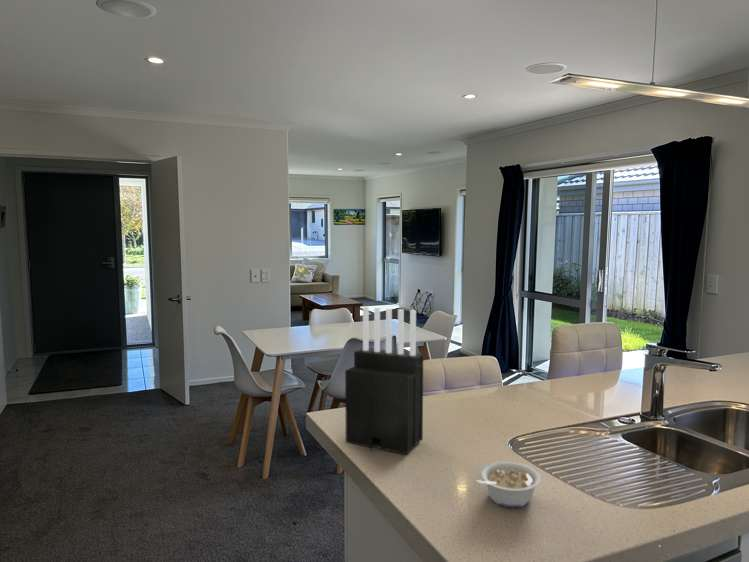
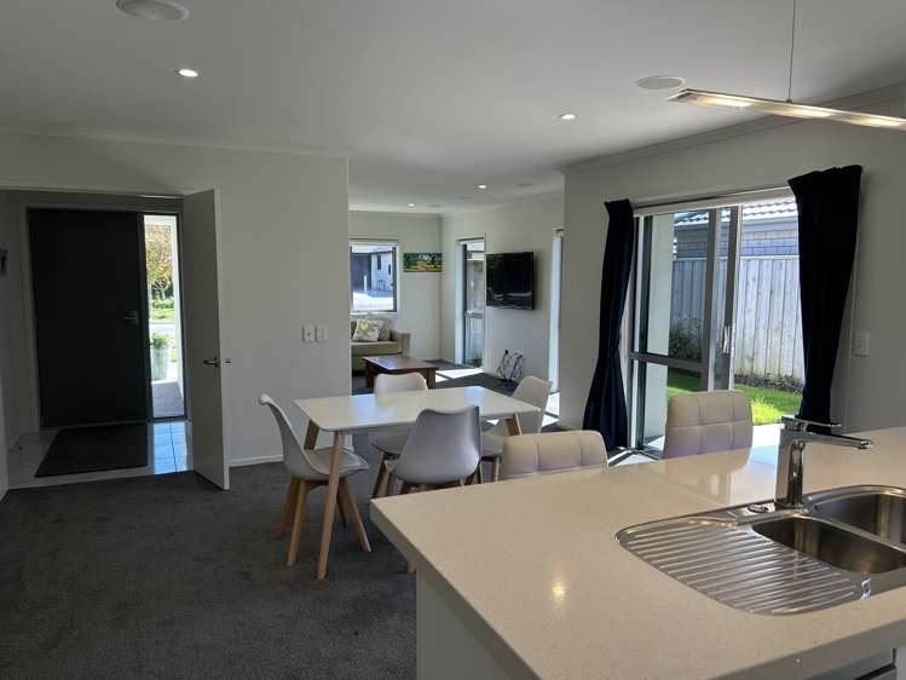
- legume [476,461,542,509]
- knife block [344,306,424,455]
